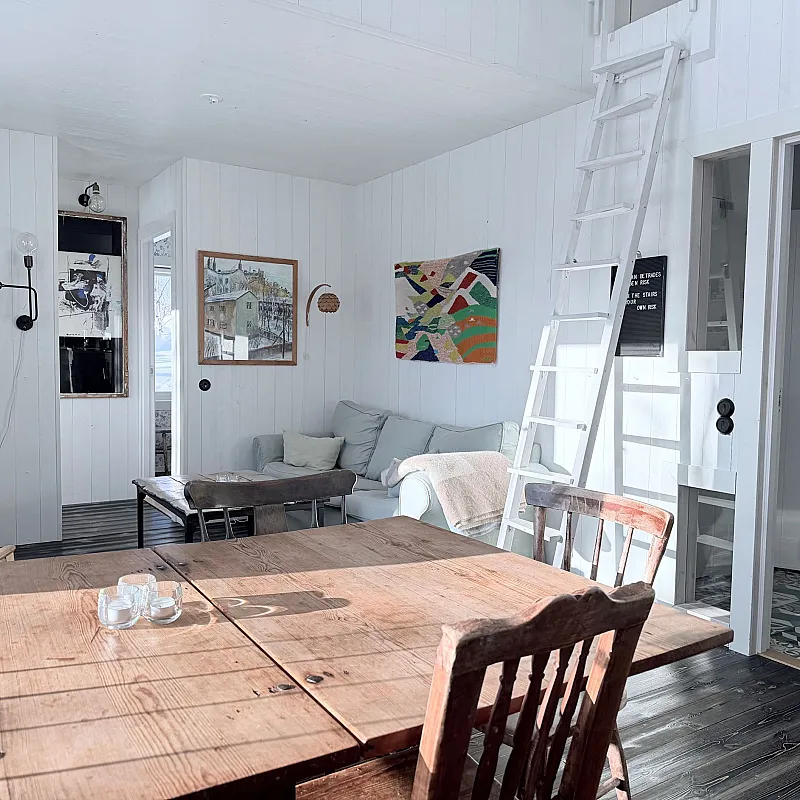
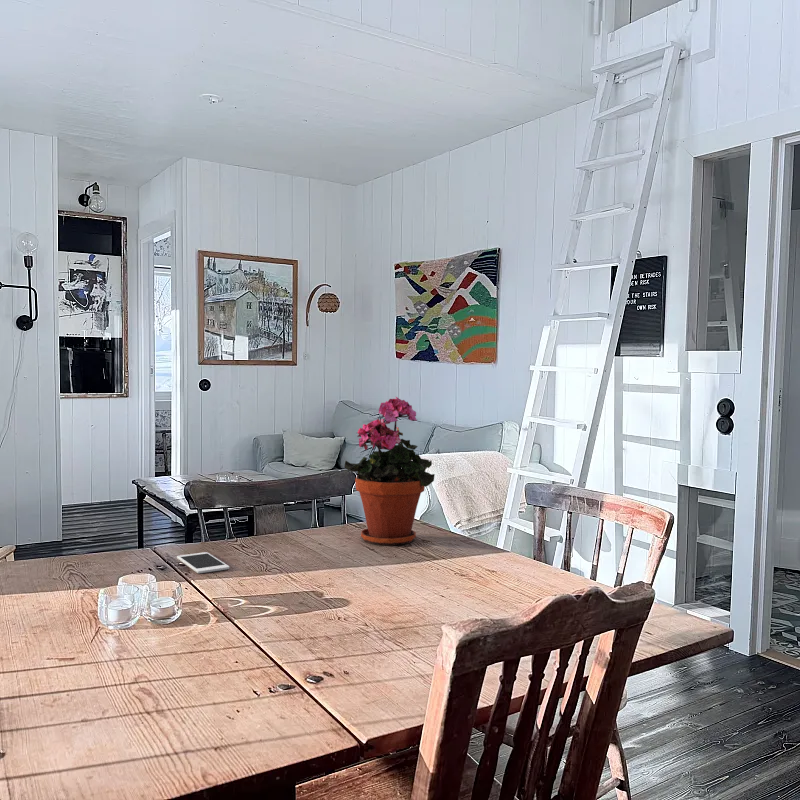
+ potted plant [344,396,436,547]
+ cell phone [176,551,230,574]
